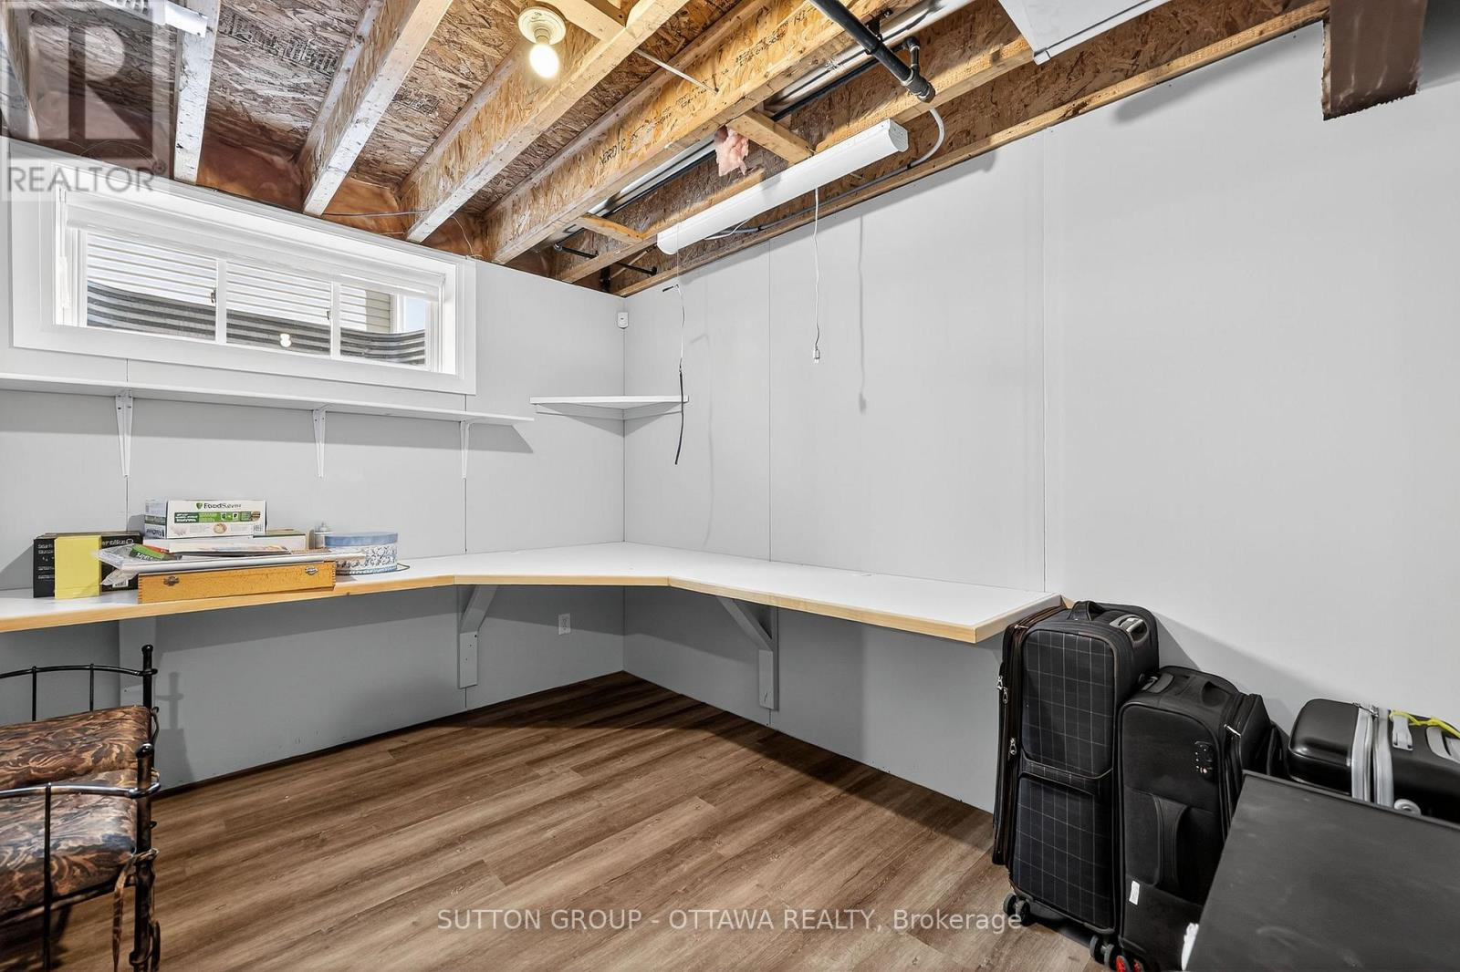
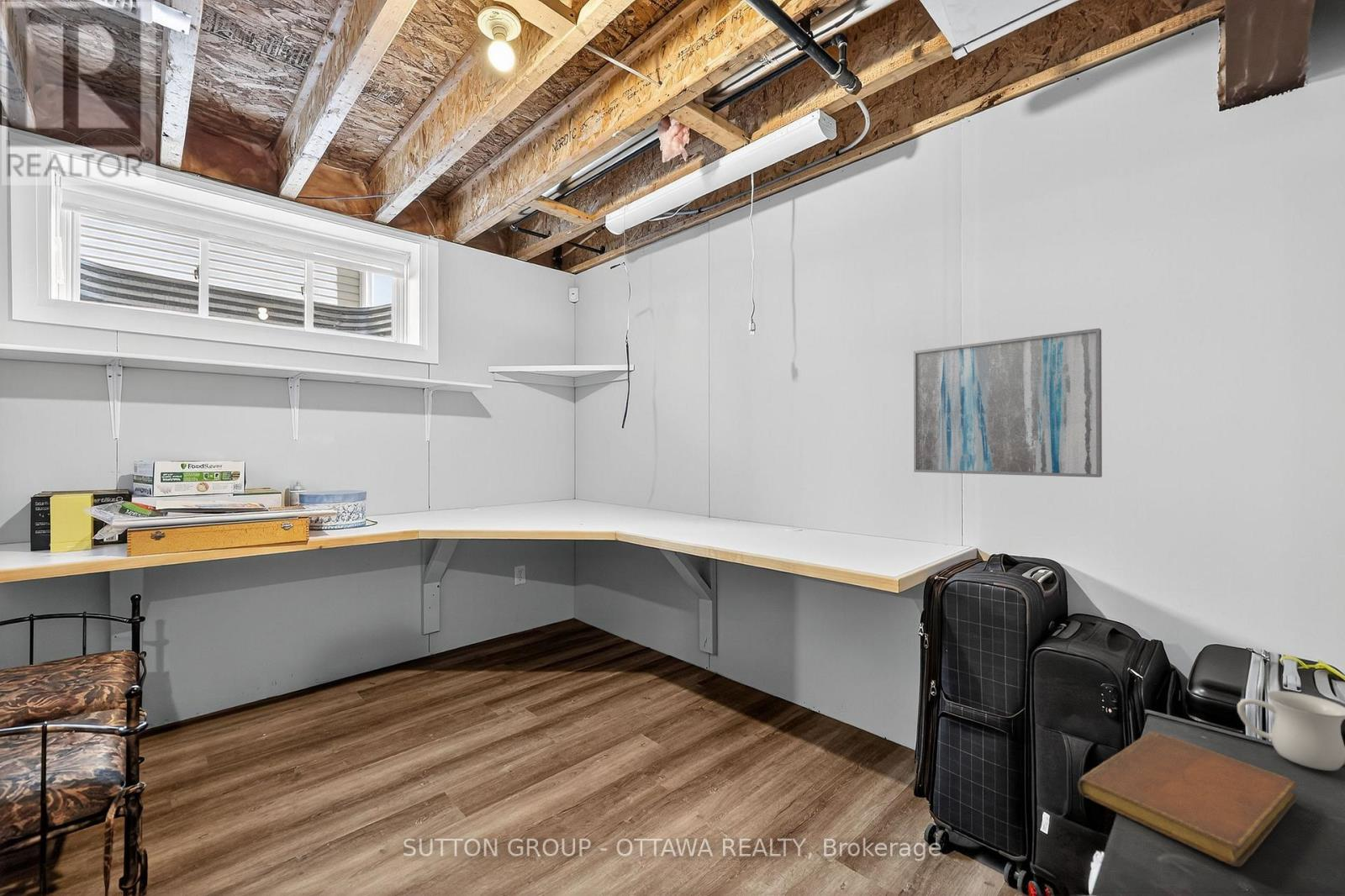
+ notebook [1077,730,1298,867]
+ wall art [913,328,1103,478]
+ mug [1237,690,1345,772]
